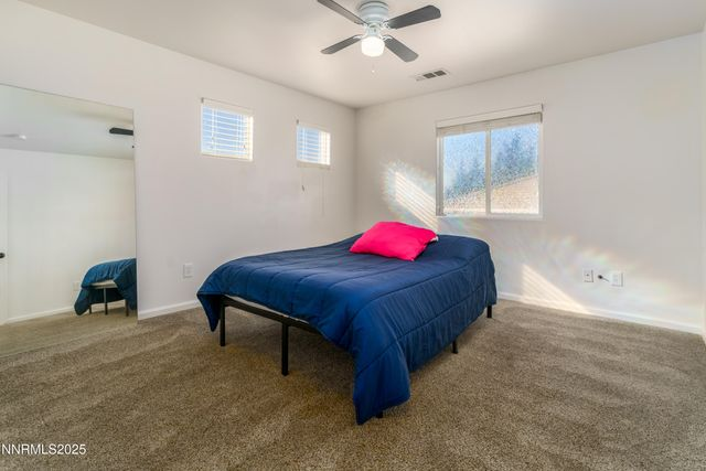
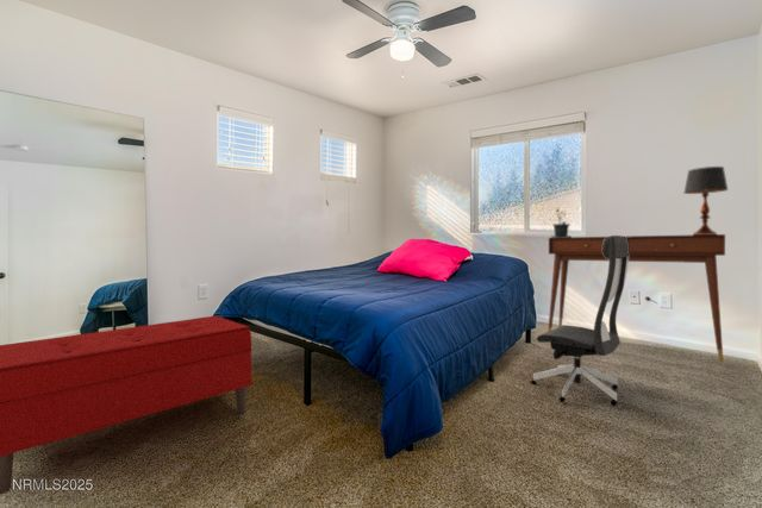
+ desk [546,233,726,363]
+ bench [0,315,252,495]
+ table lamp [682,165,730,236]
+ office chair [530,234,629,407]
+ potted plant [550,206,573,238]
